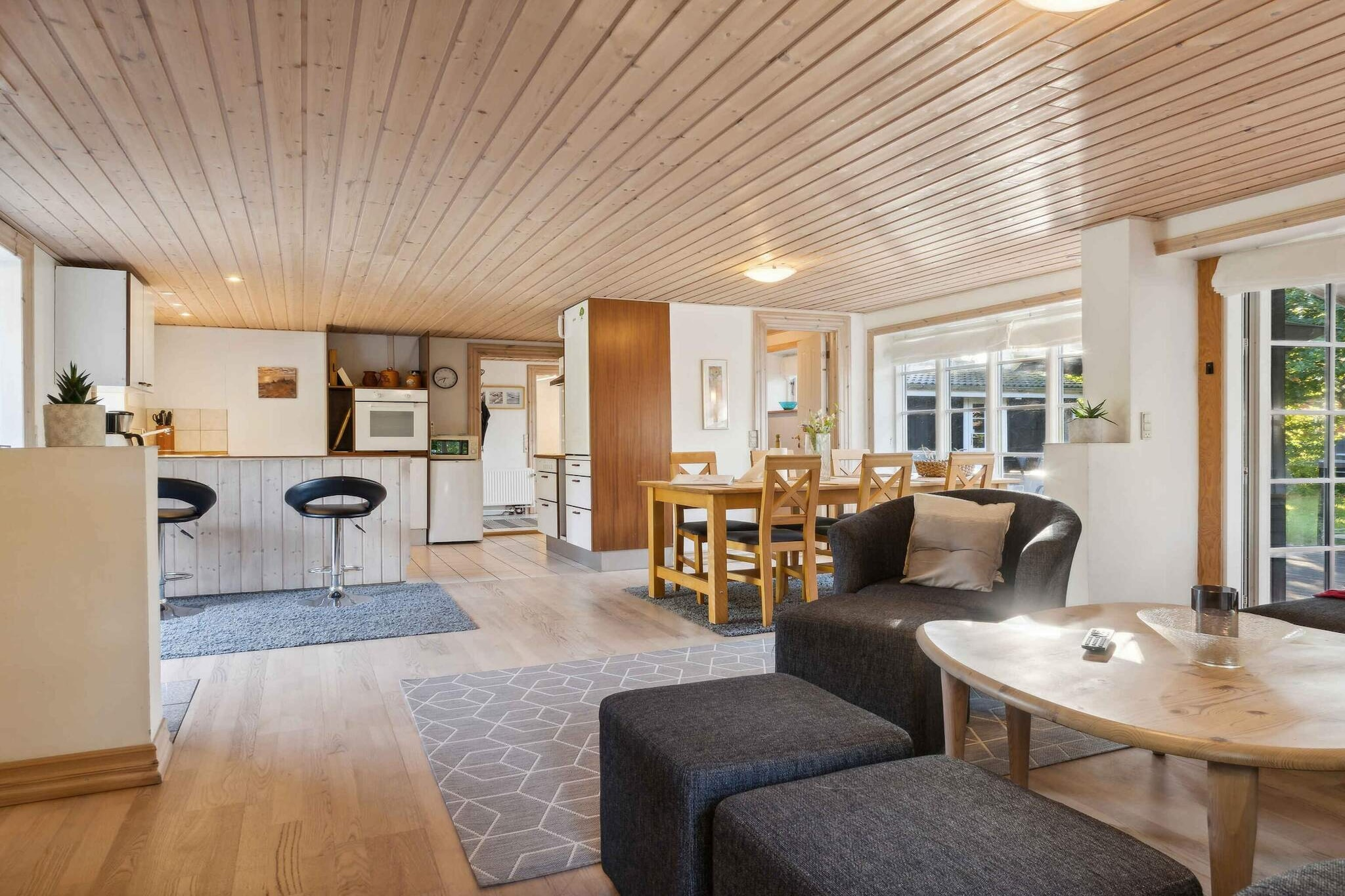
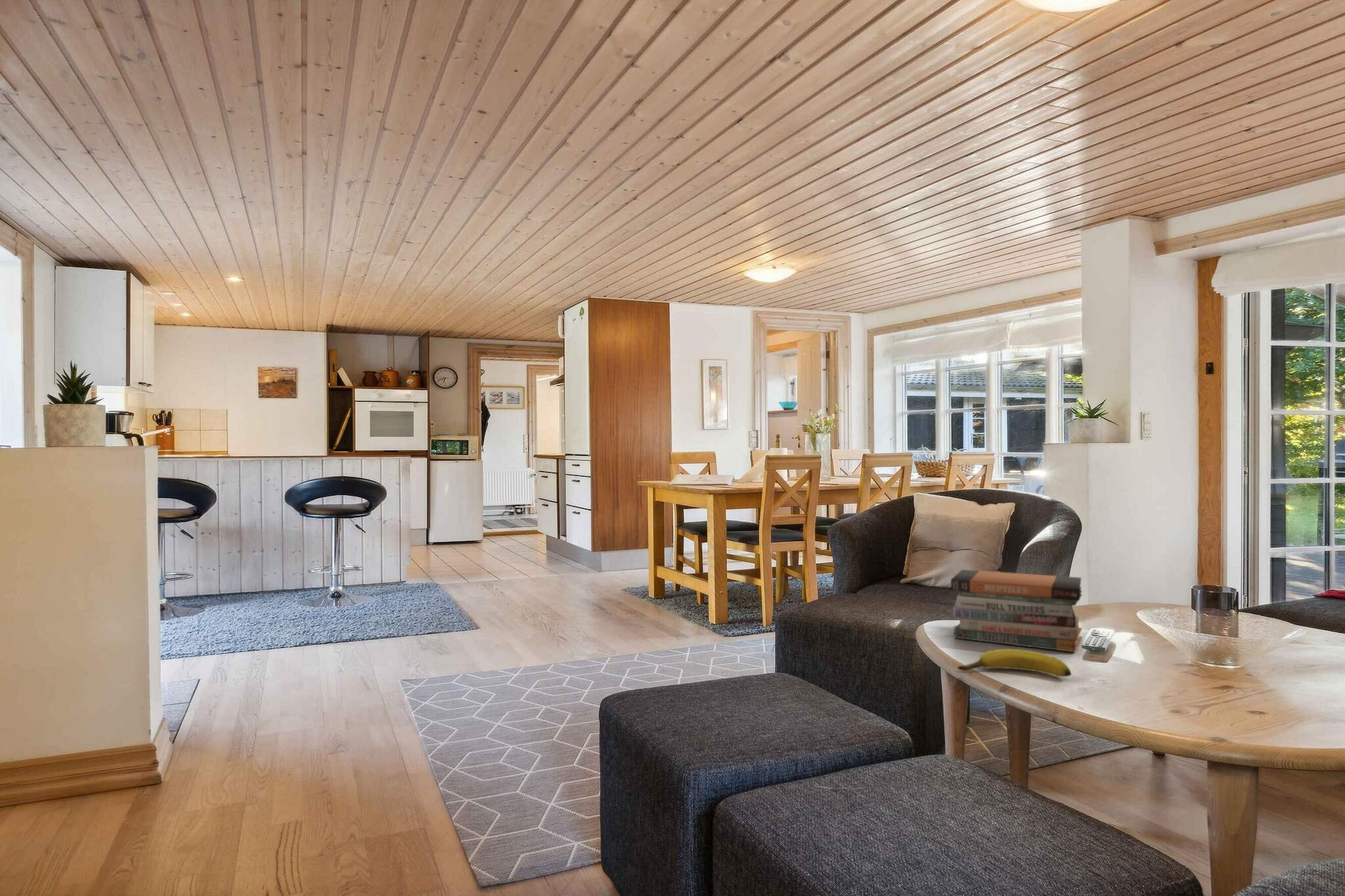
+ banana [957,649,1072,677]
+ book stack [950,569,1083,653]
